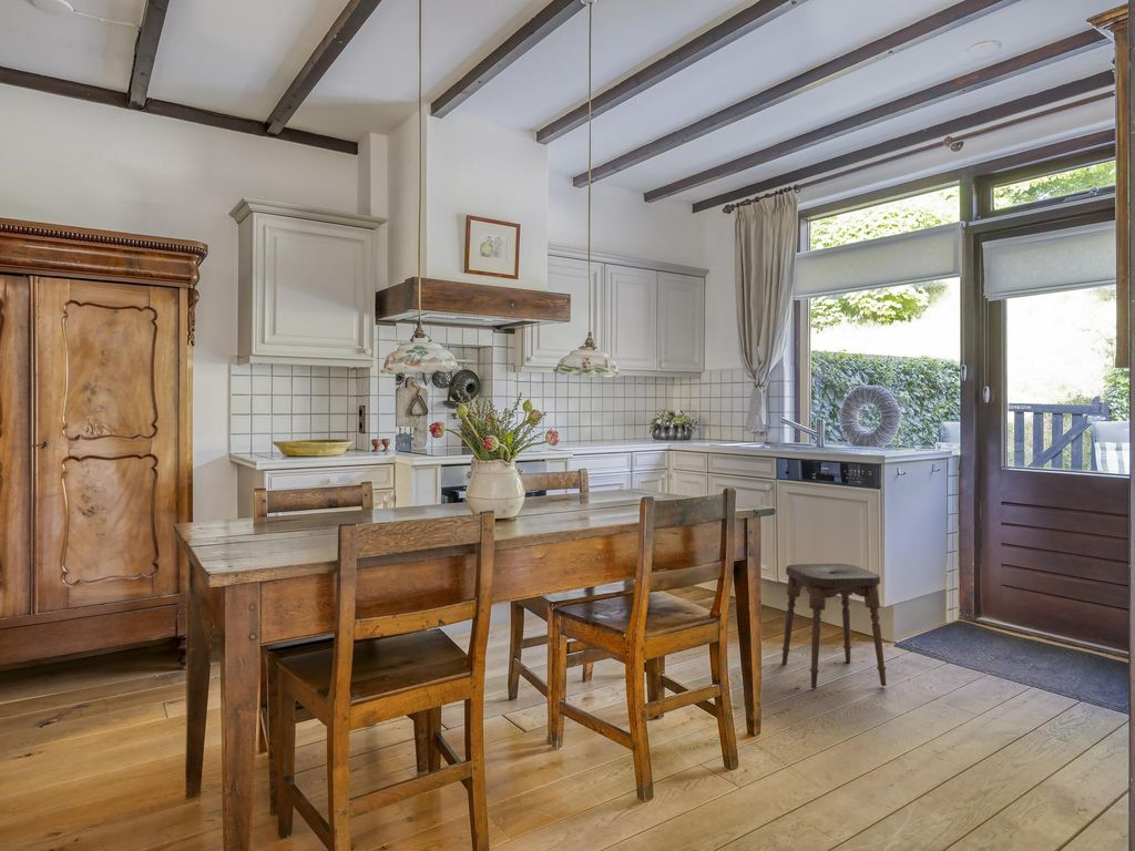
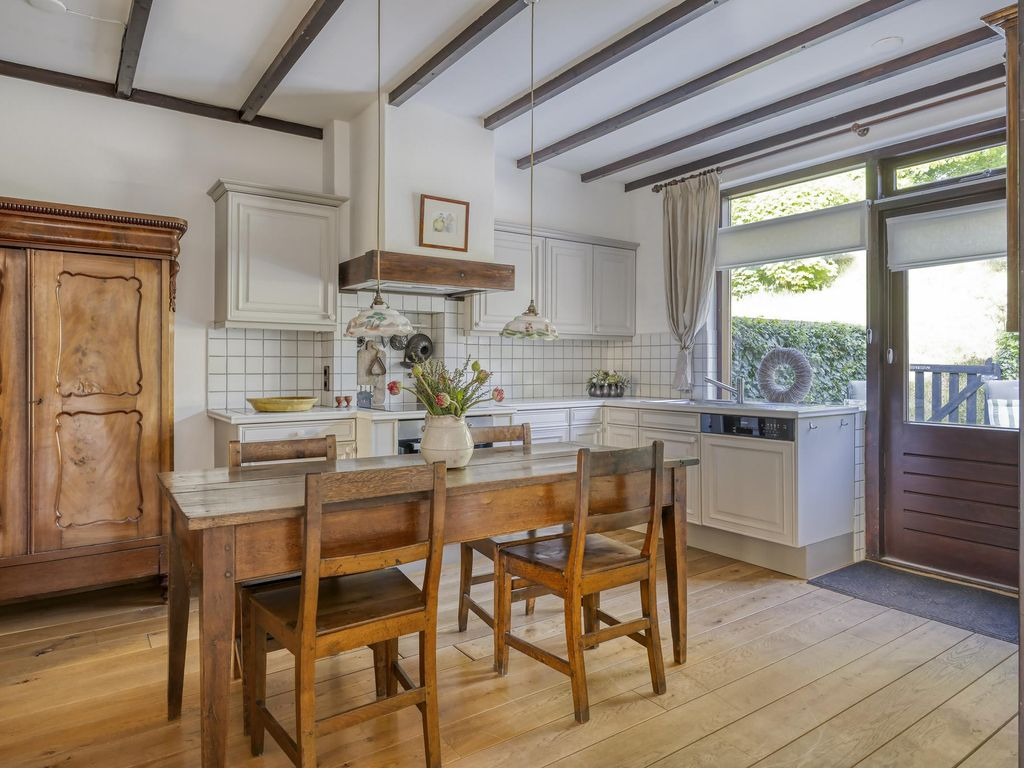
- stool [781,563,887,690]
